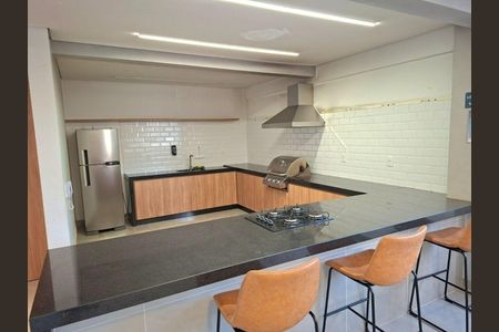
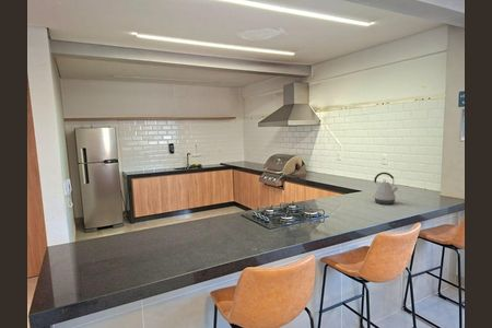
+ kettle [372,172,399,206]
